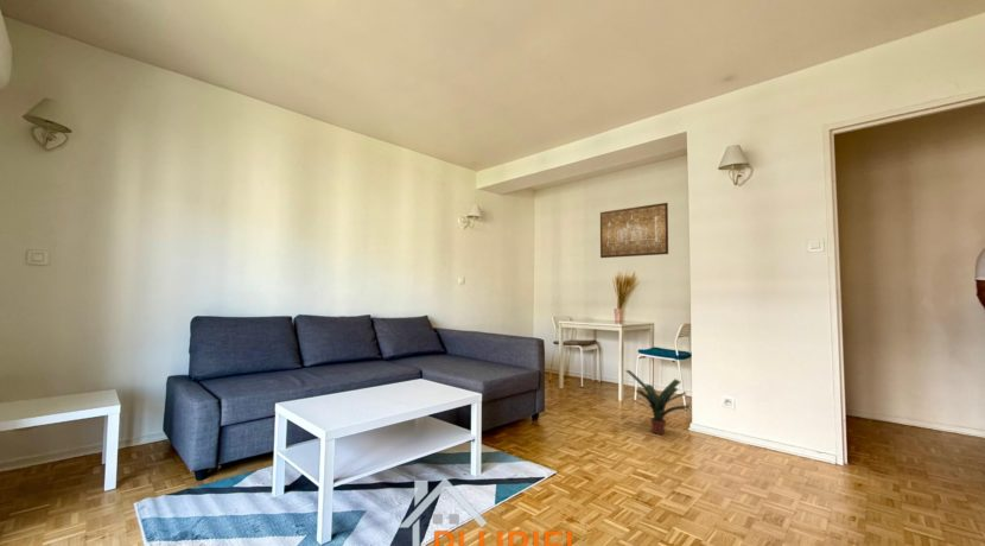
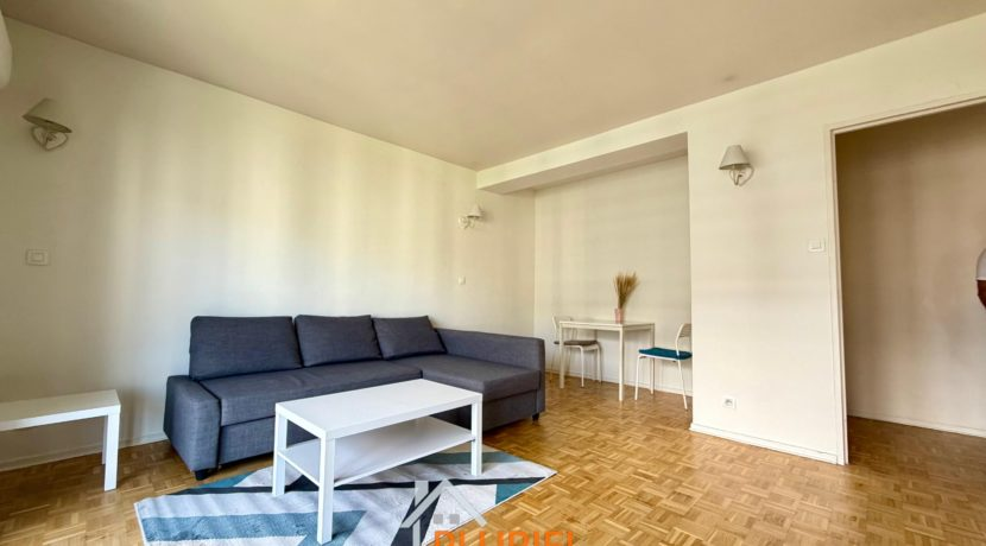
- wall art [599,202,669,259]
- potted plant [624,369,691,436]
